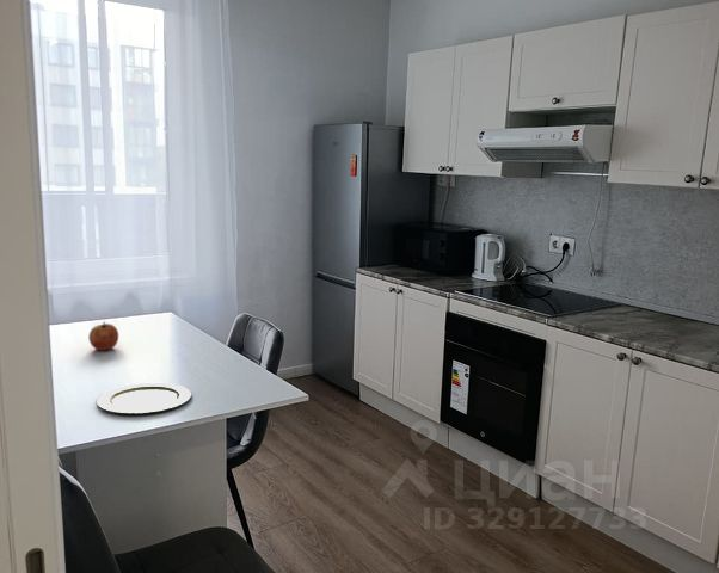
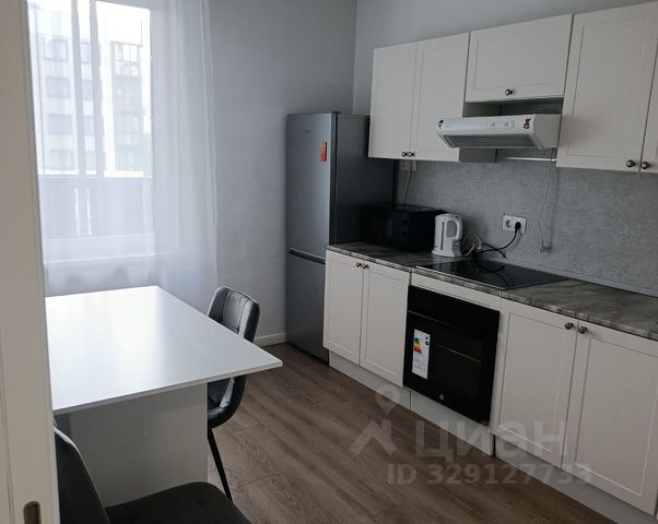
- fruit [87,320,119,351]
- plate [96,382,192,415]
